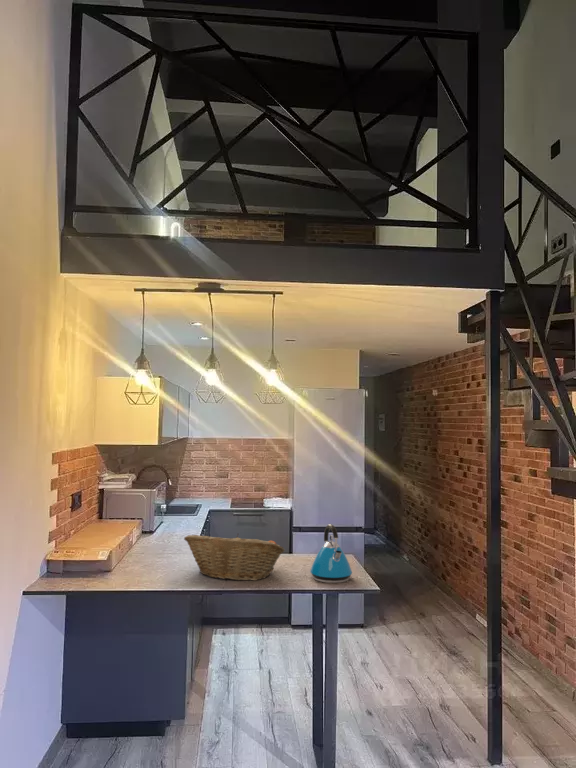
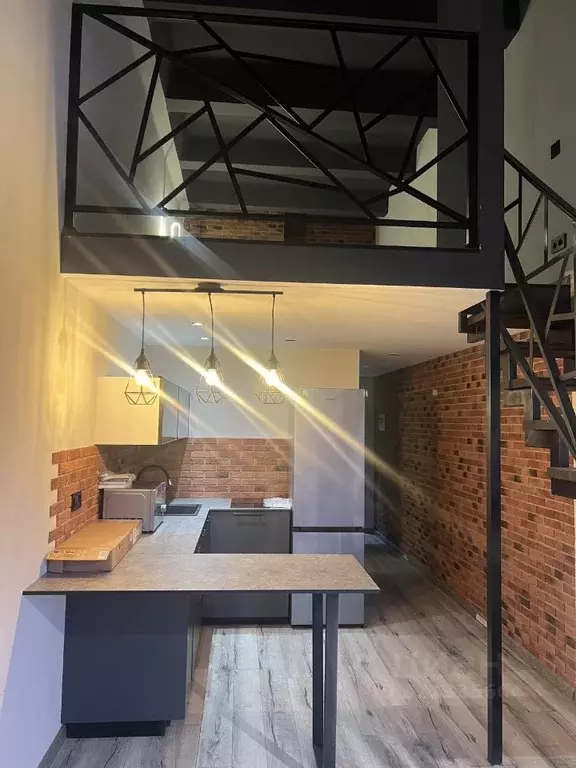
- kettle [309,523,353,584]
- fruit basket [183,534,286,582]
